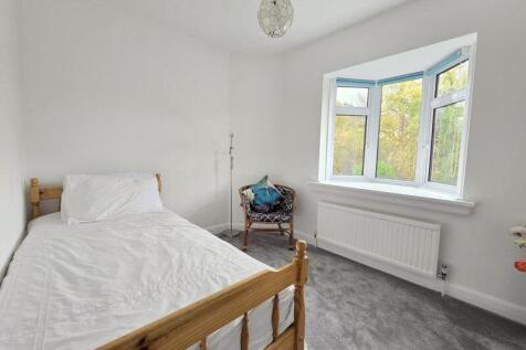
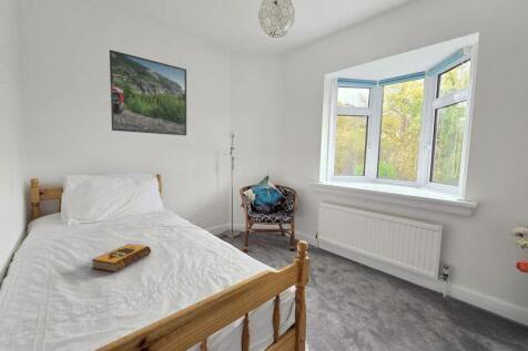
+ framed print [109,49,187,136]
+ hardback book [91,242,152,273]
